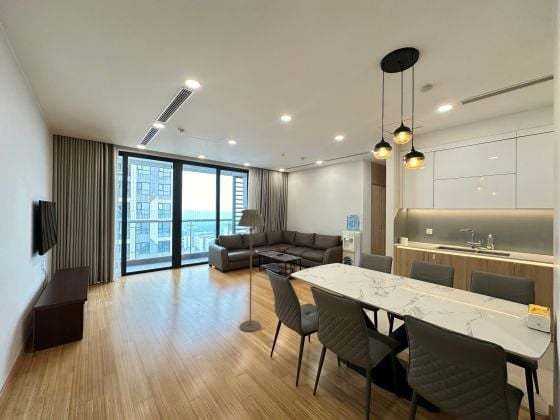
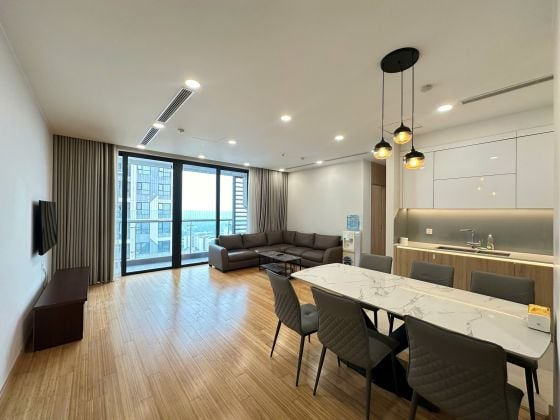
- floor lamp [237,208,265,333]
